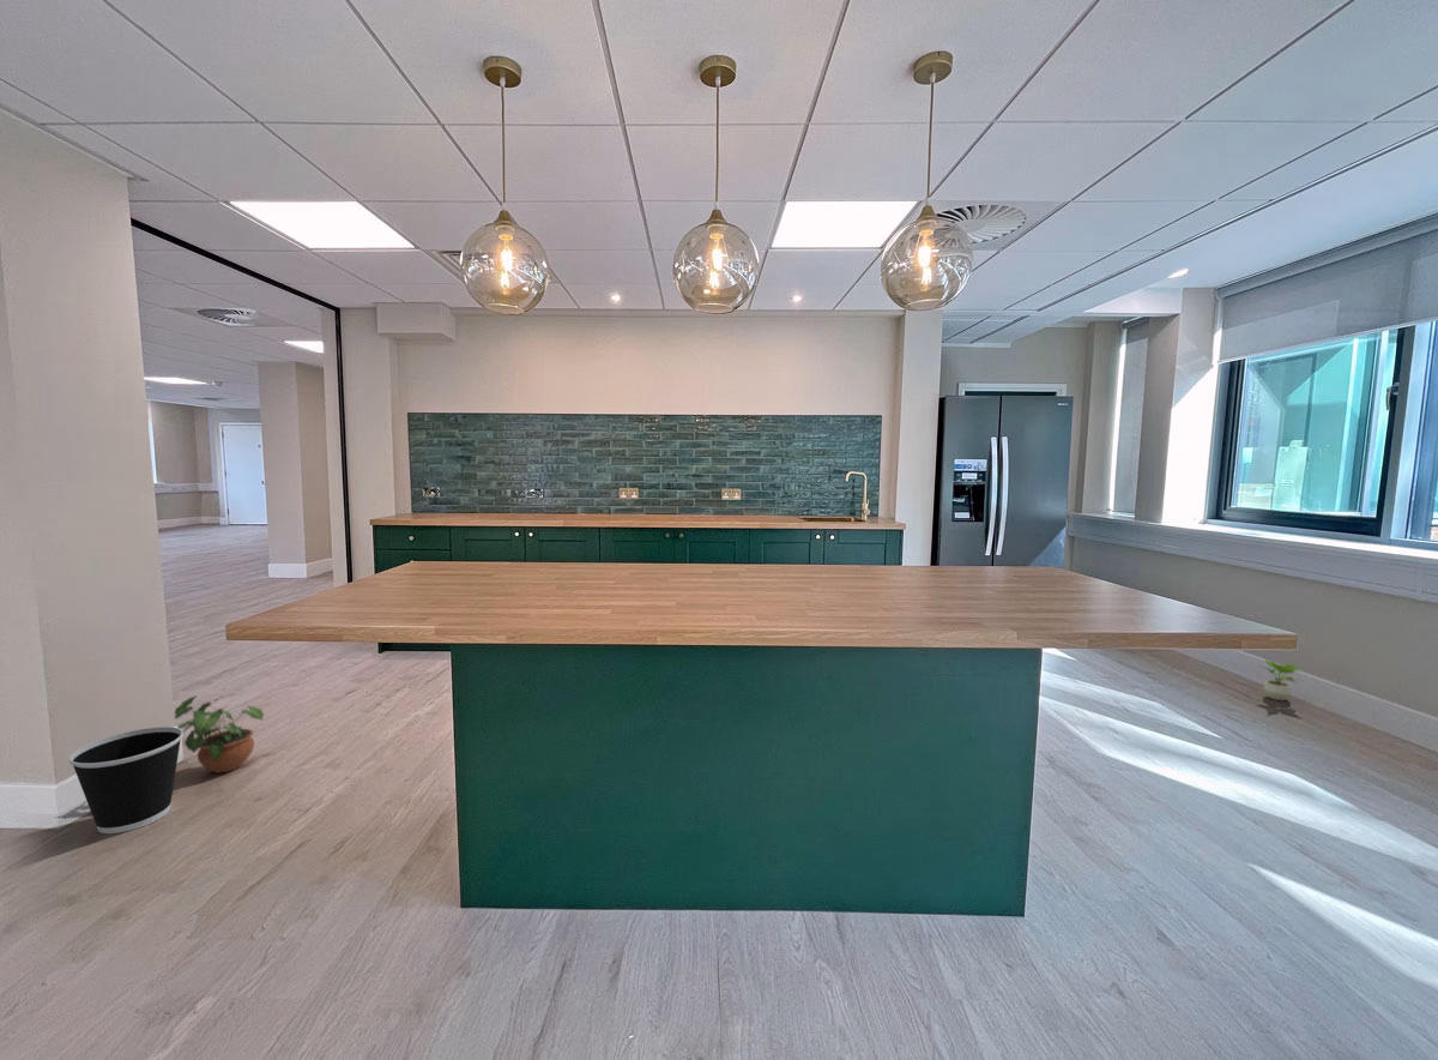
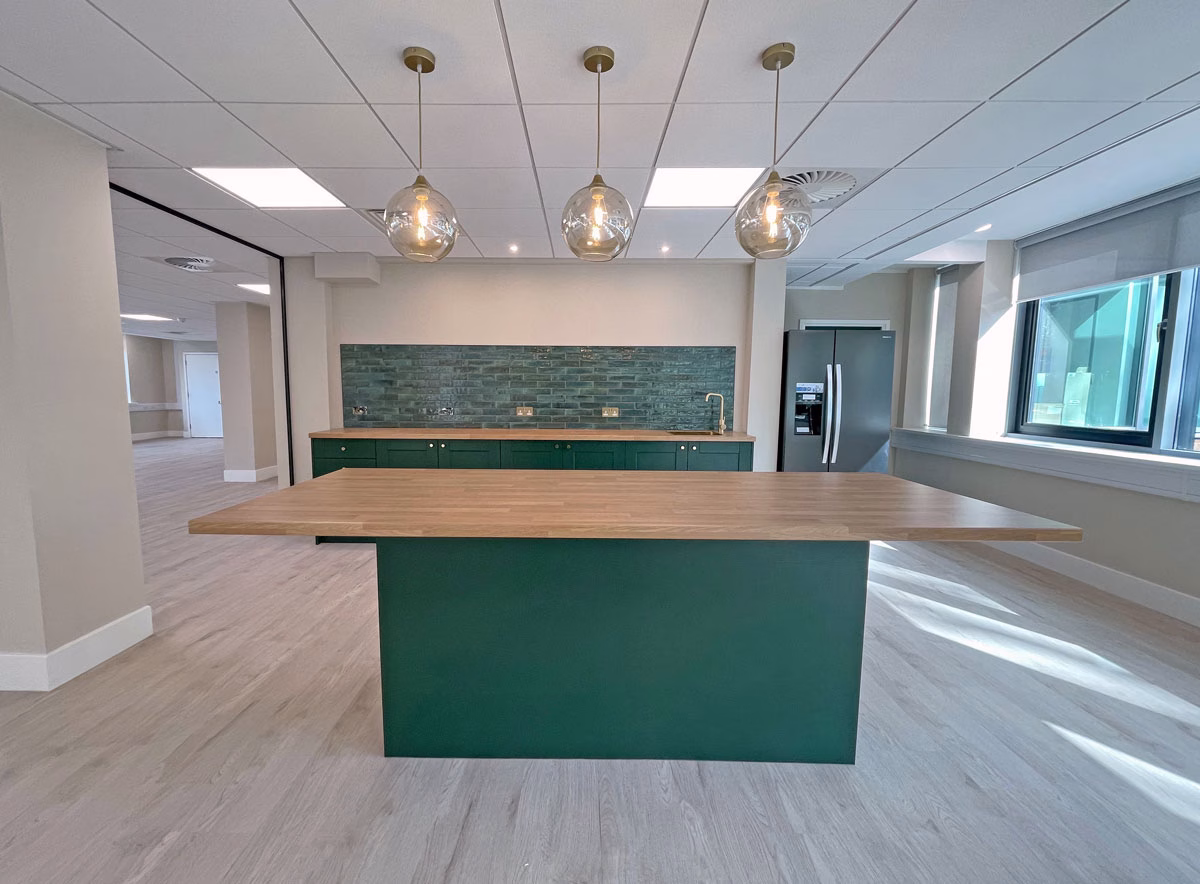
- potted plant [1261,657,1303,701]
- potted plant [173,694,265,775]
- wastebasket [67,725,185,835]
